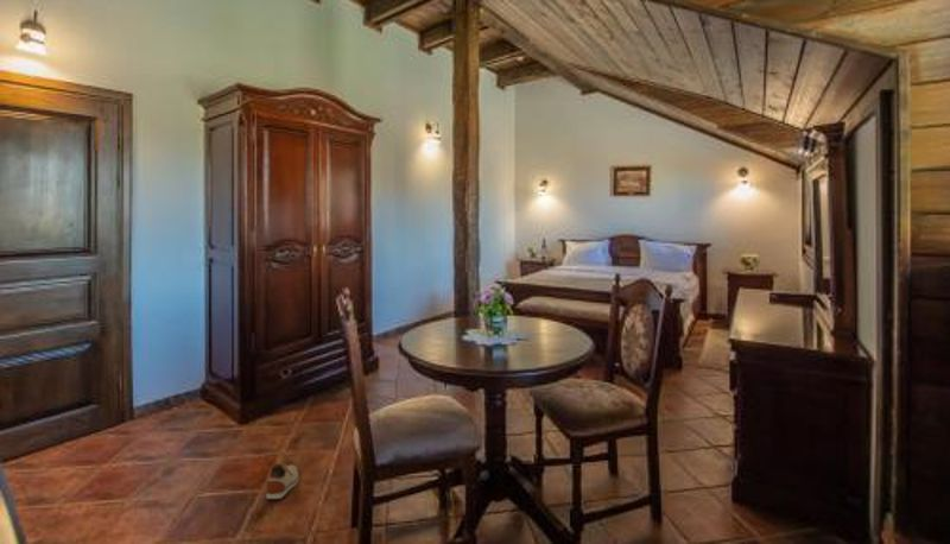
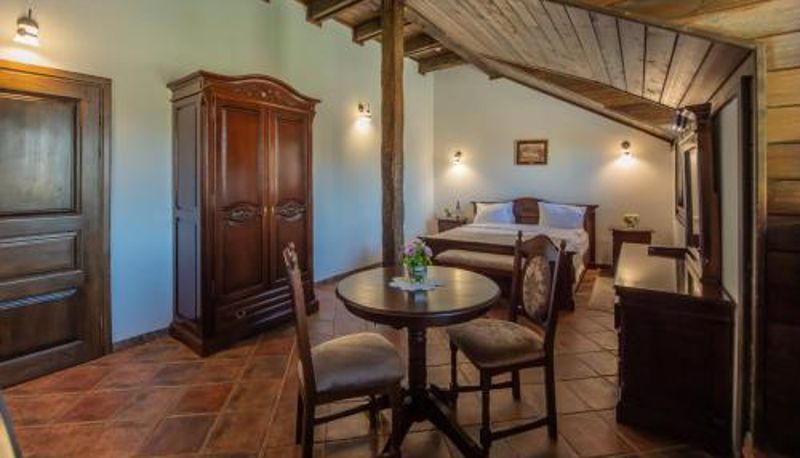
- shoe [265,461,300,500]
